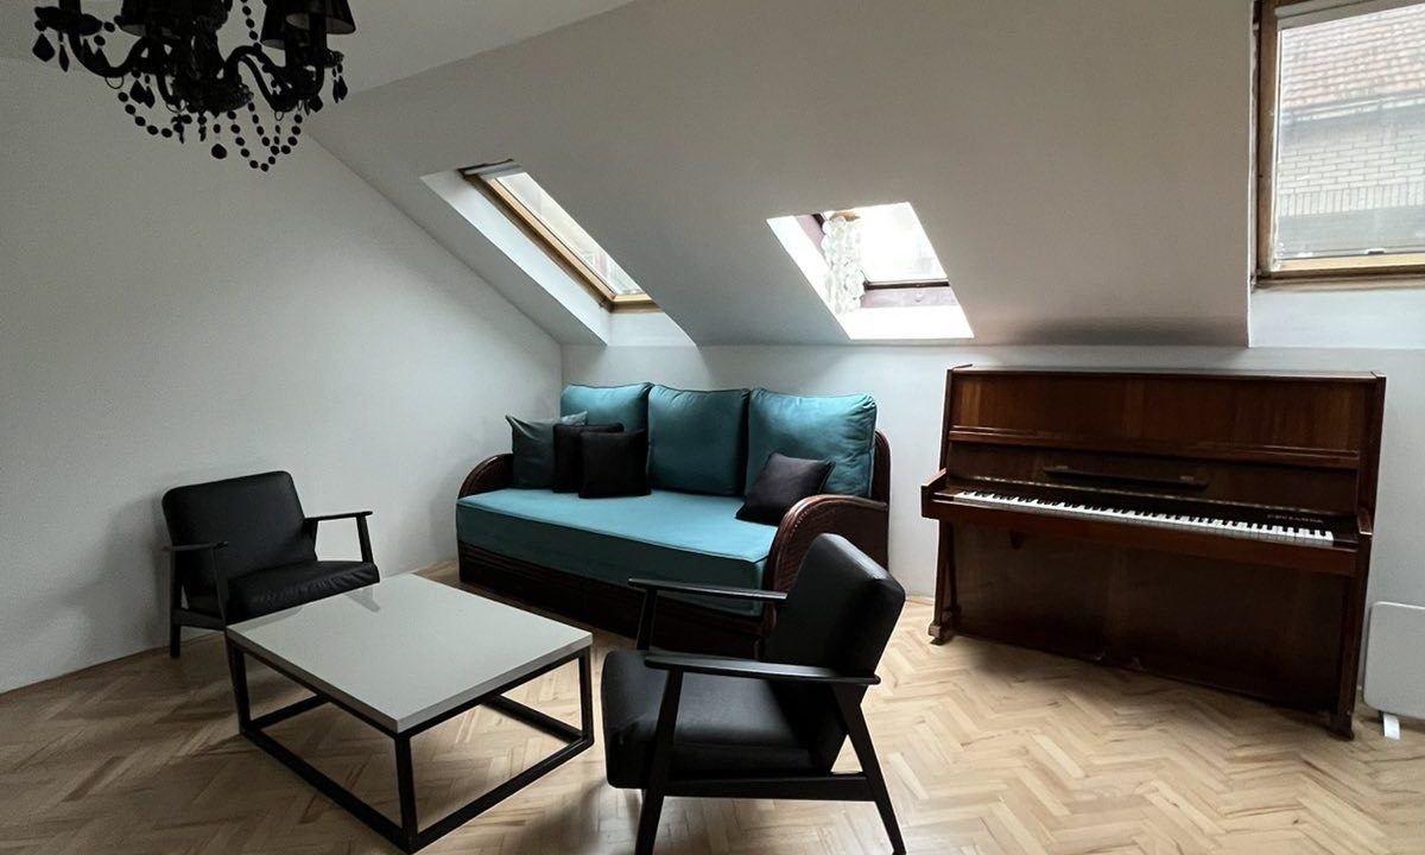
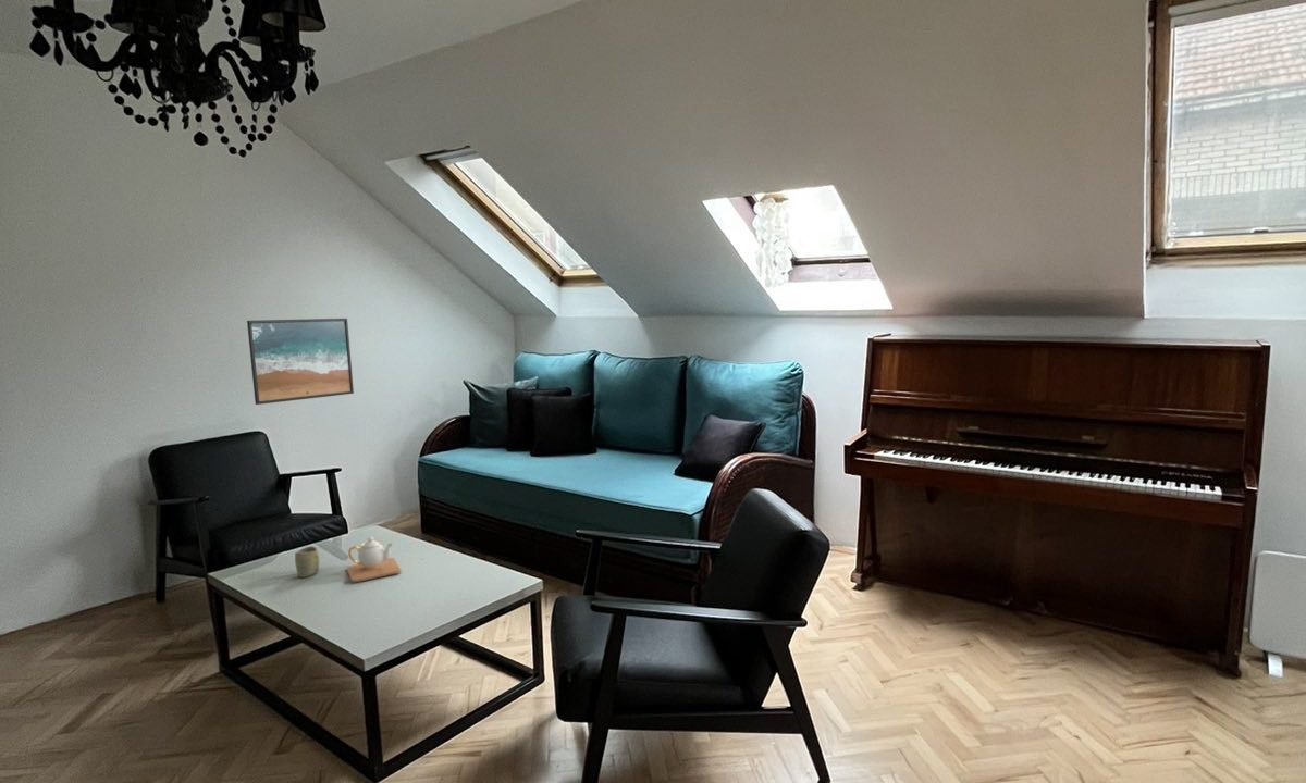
+ teapot [345,536,403,583]
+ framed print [246,318,355,406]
+ cup [294,545,320,579]
